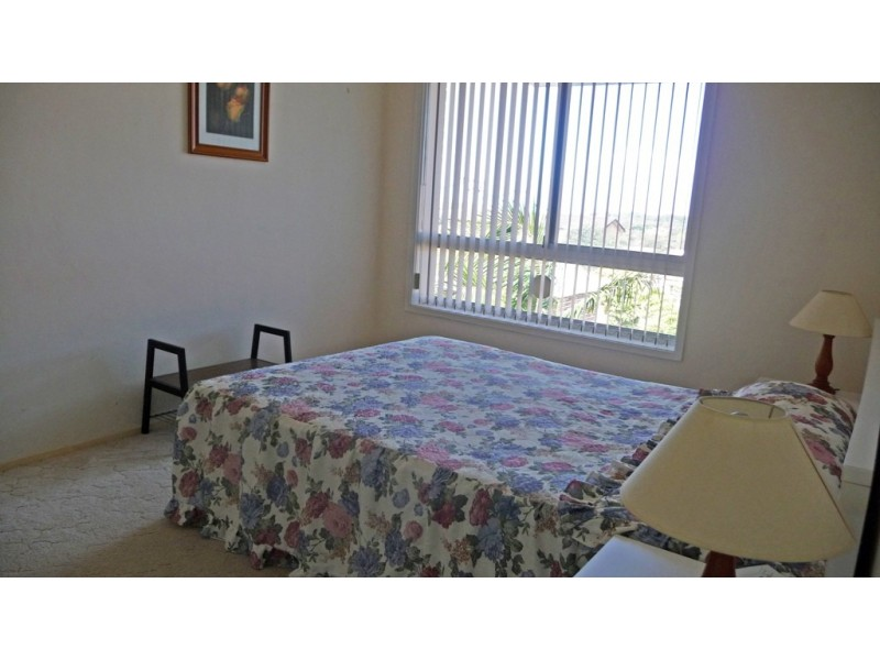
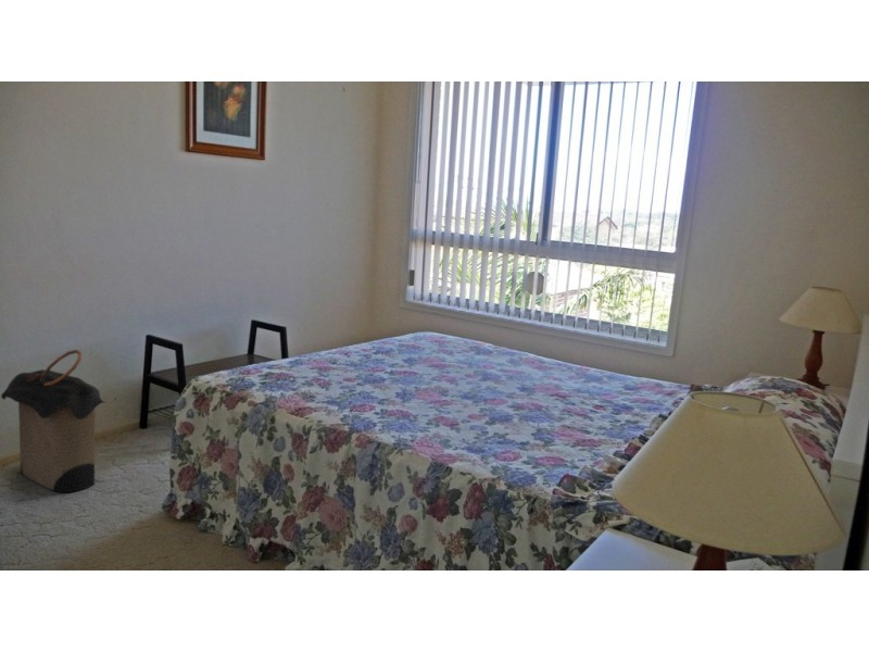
+ laundry hamper [0,349,105,493]
